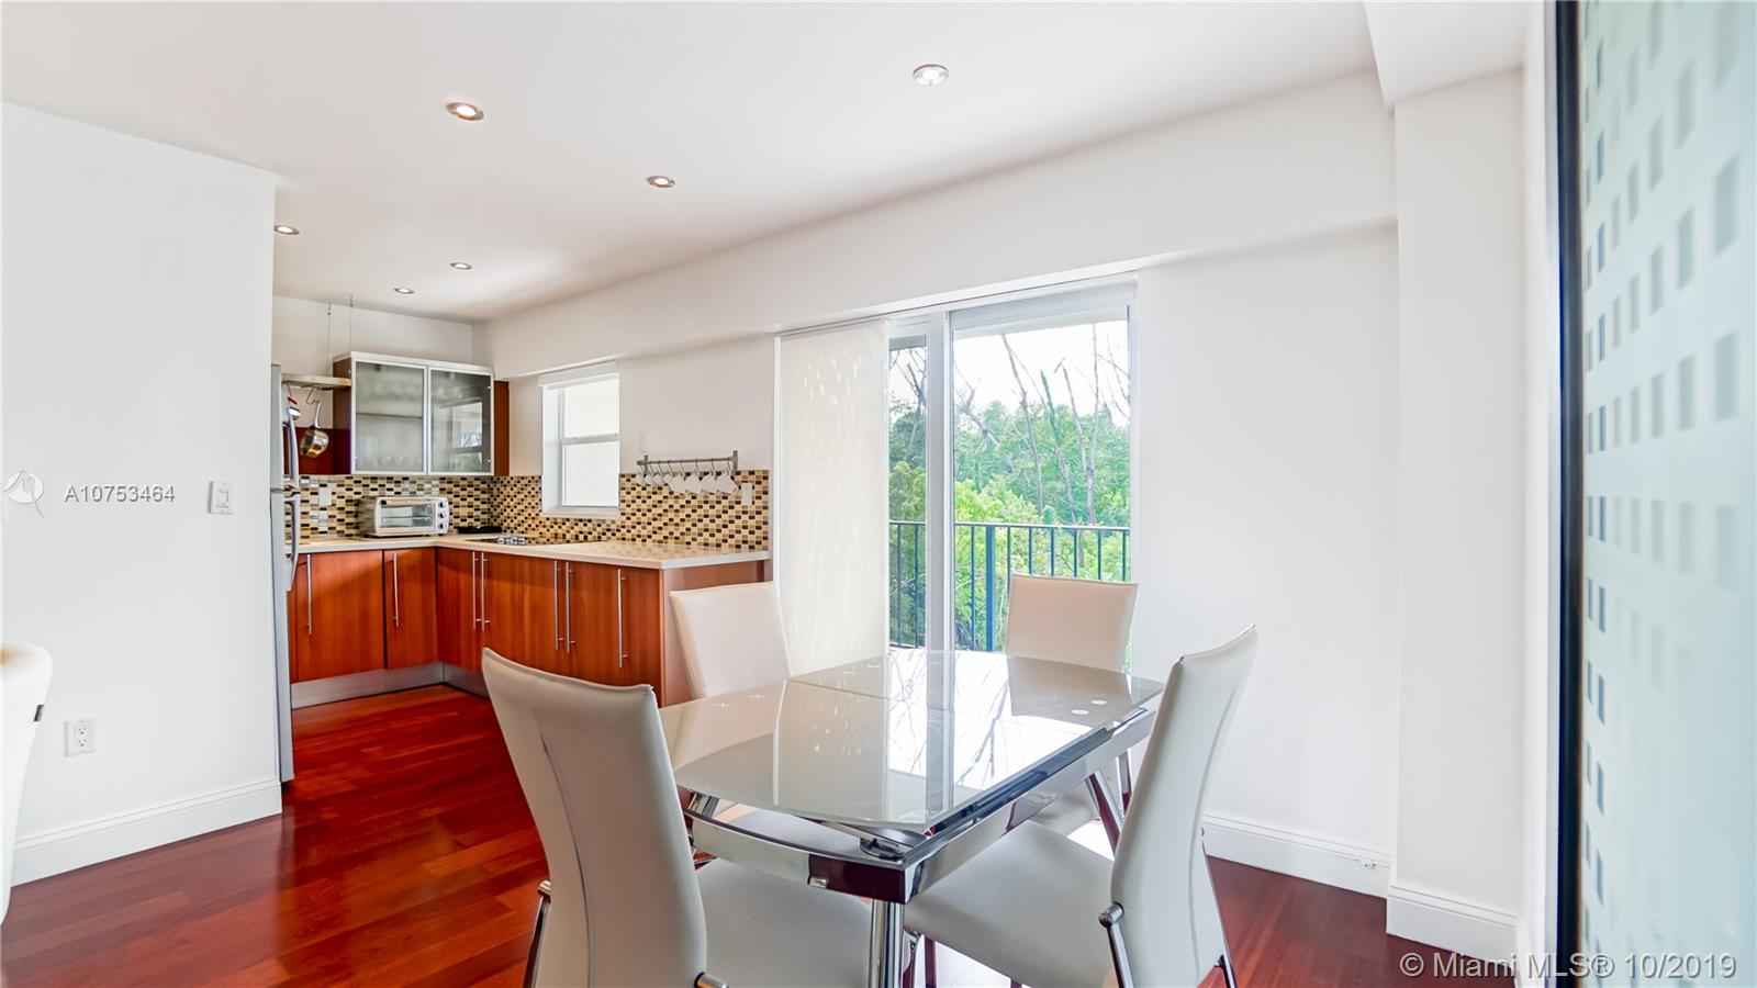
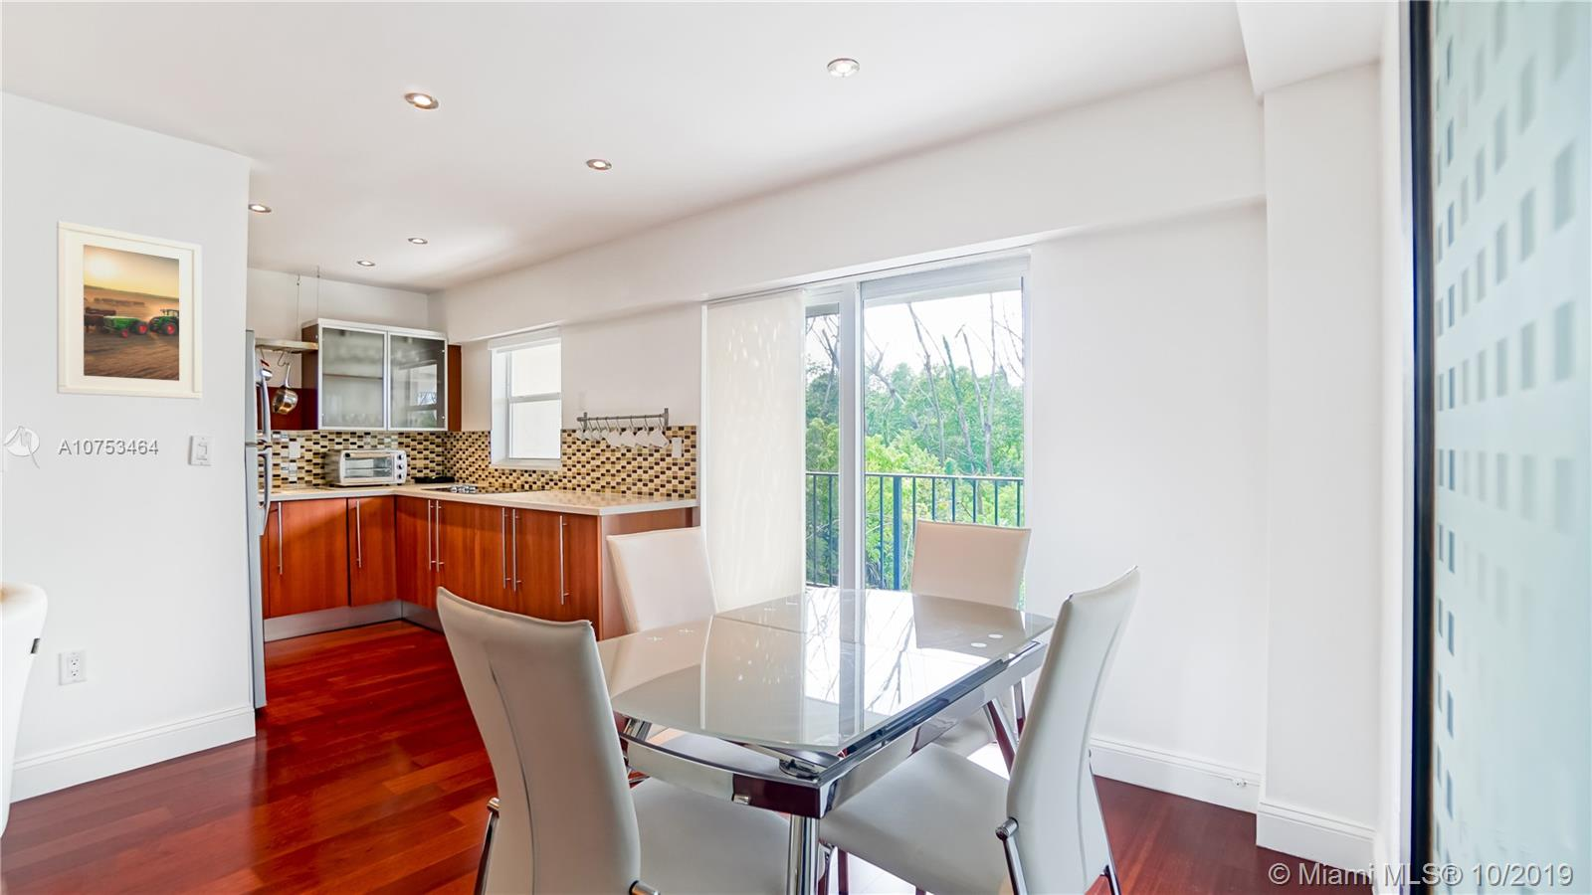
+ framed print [56,220,202,400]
